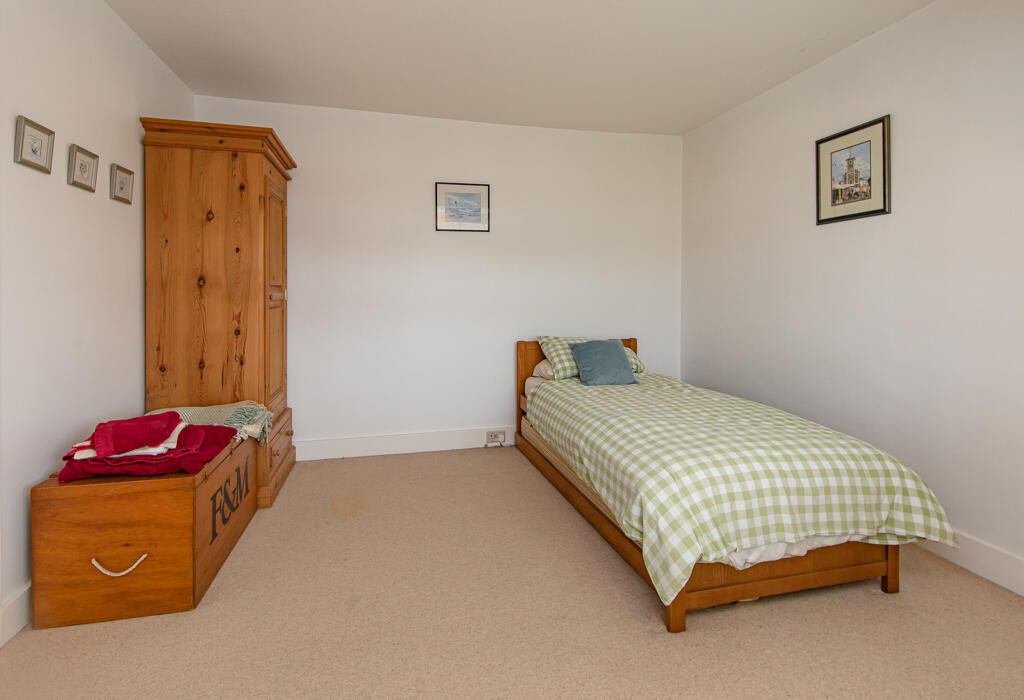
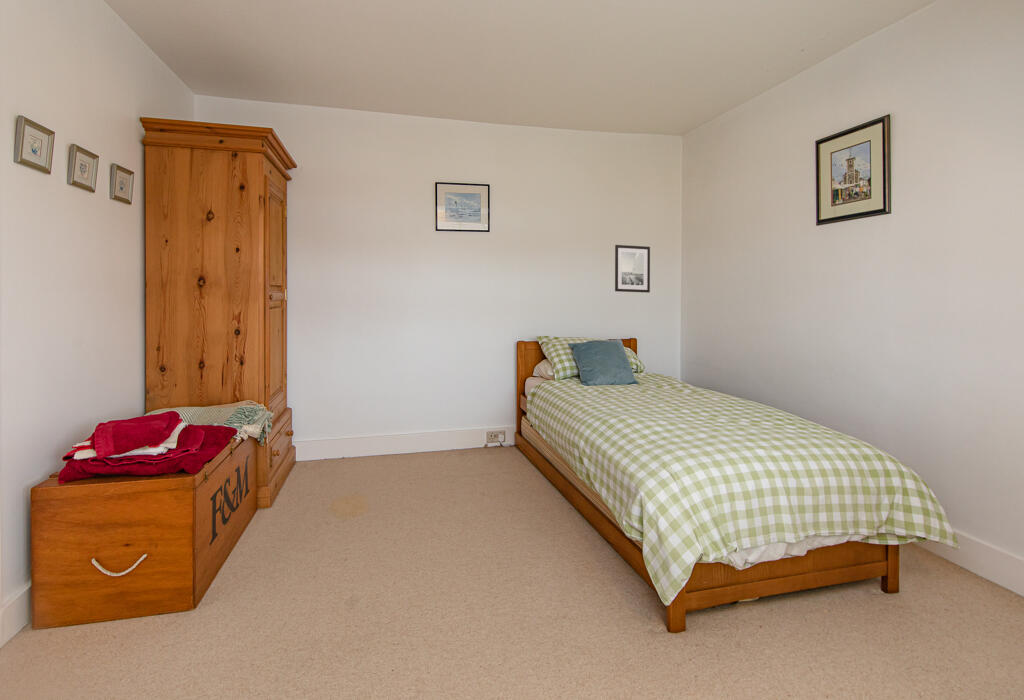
+ wall art [614,244,651,294]
